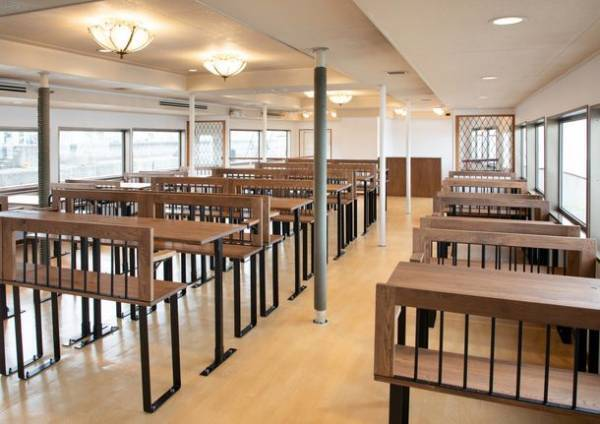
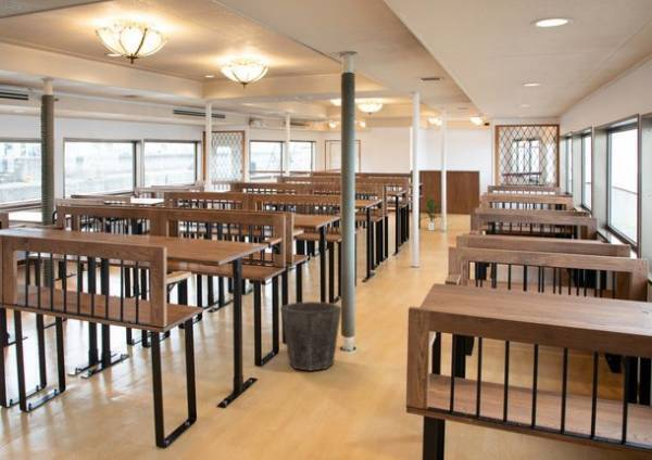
+ waste bin [279,301,342,372]
+ indoor plant [418,196,443,232]
